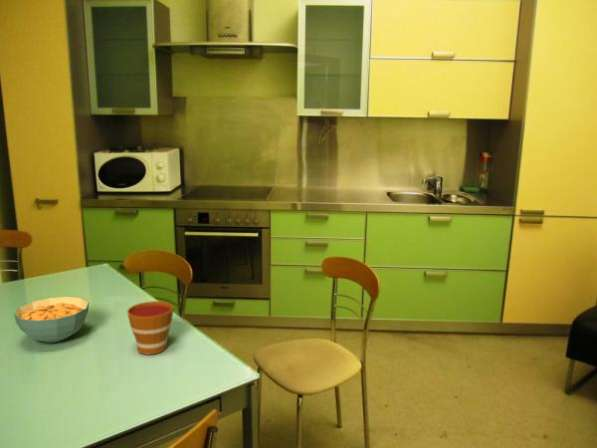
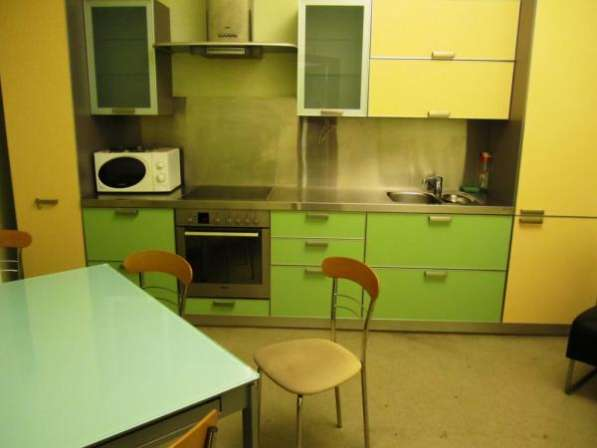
- cup [126,300,174,356]
- cereal bowl [13,296,90,344]
